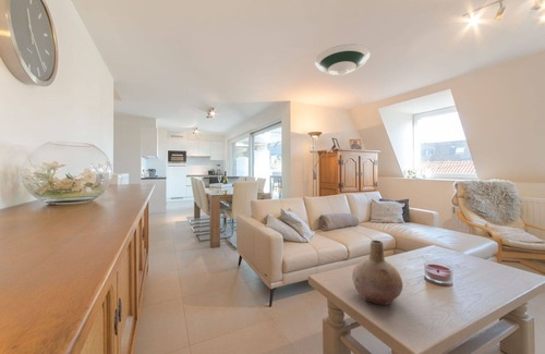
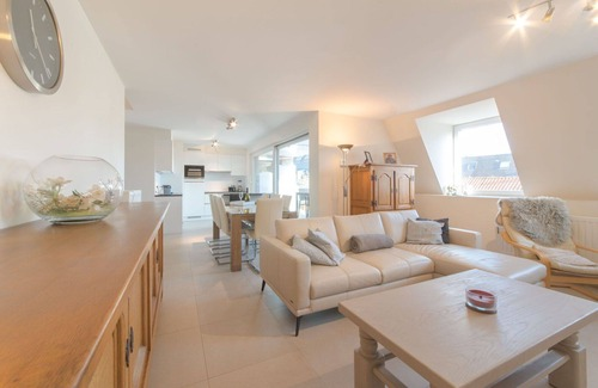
- vase [351,240,403,306]
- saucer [314,42,372,76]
